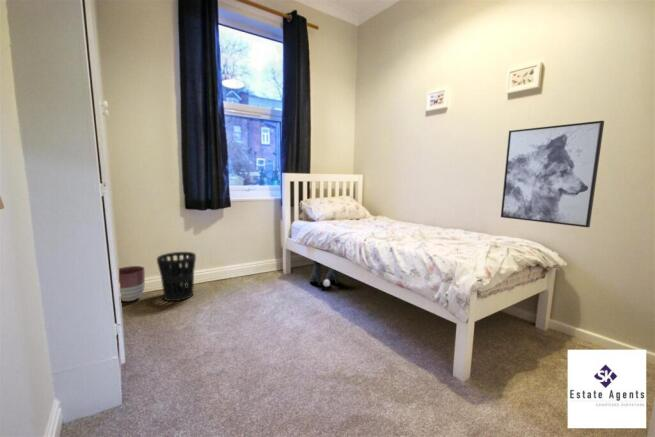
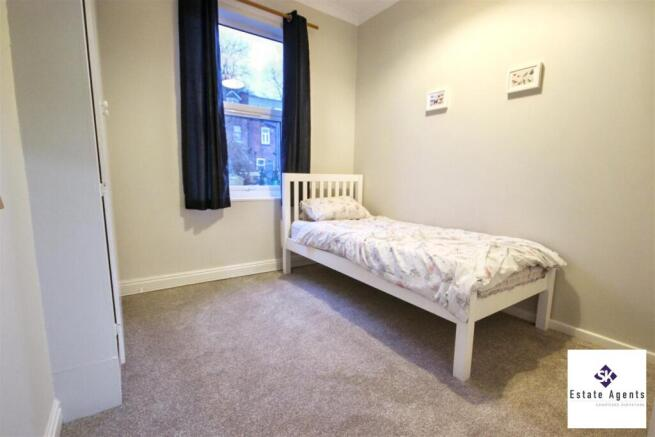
- wastebasket [156,251,197,302]
- planter [118,265,146,302]
- wall art [500,120,605,228]
- boots [308,259,340,288]
